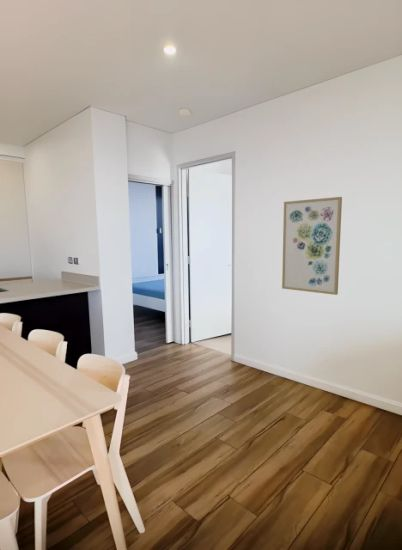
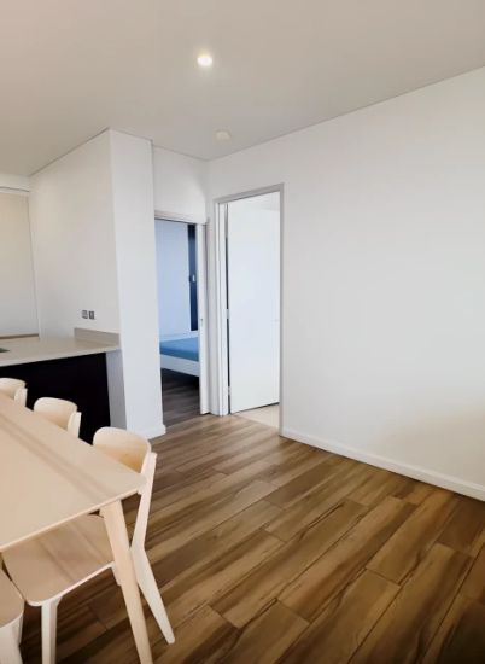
- wall art [281,196,343,296]
